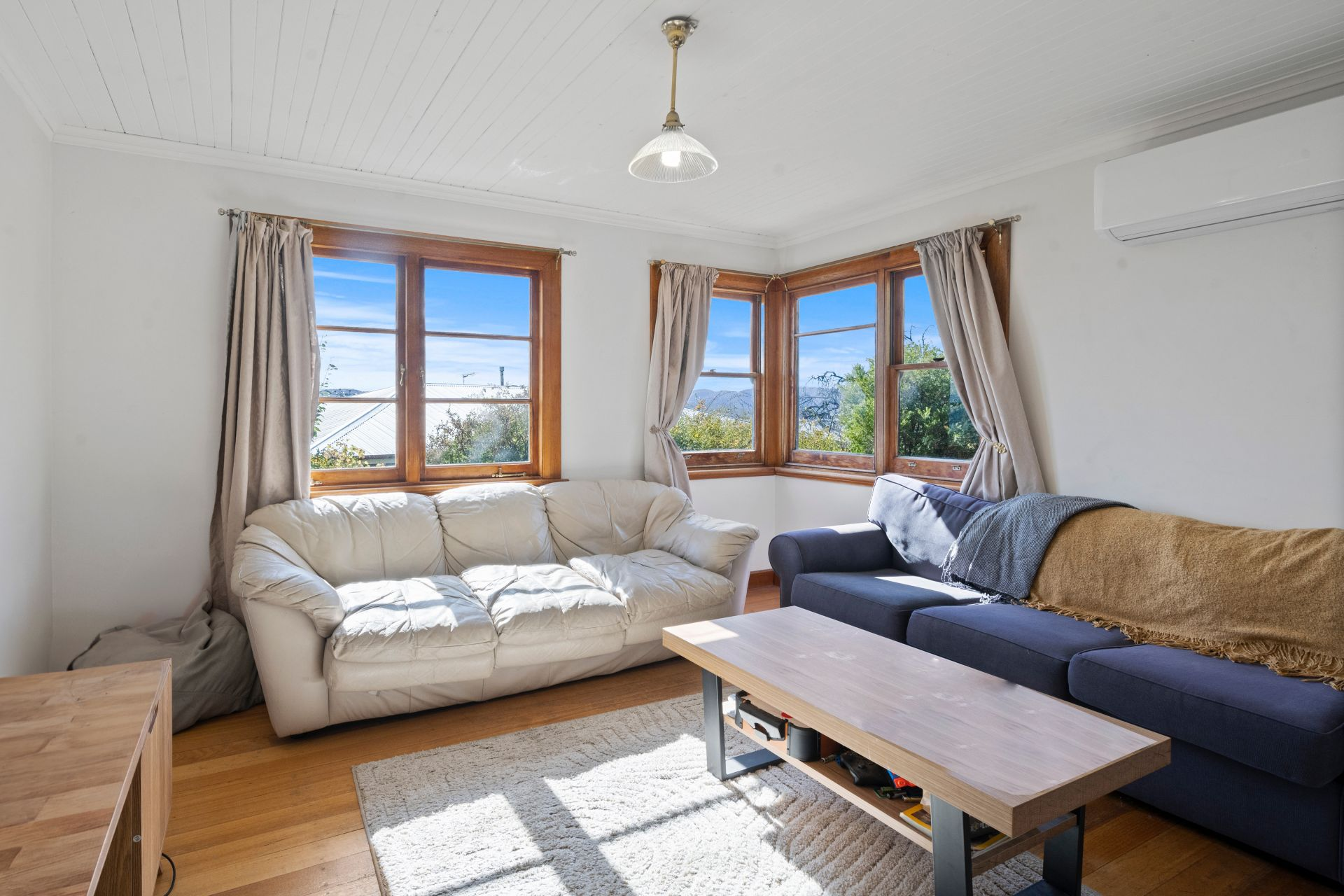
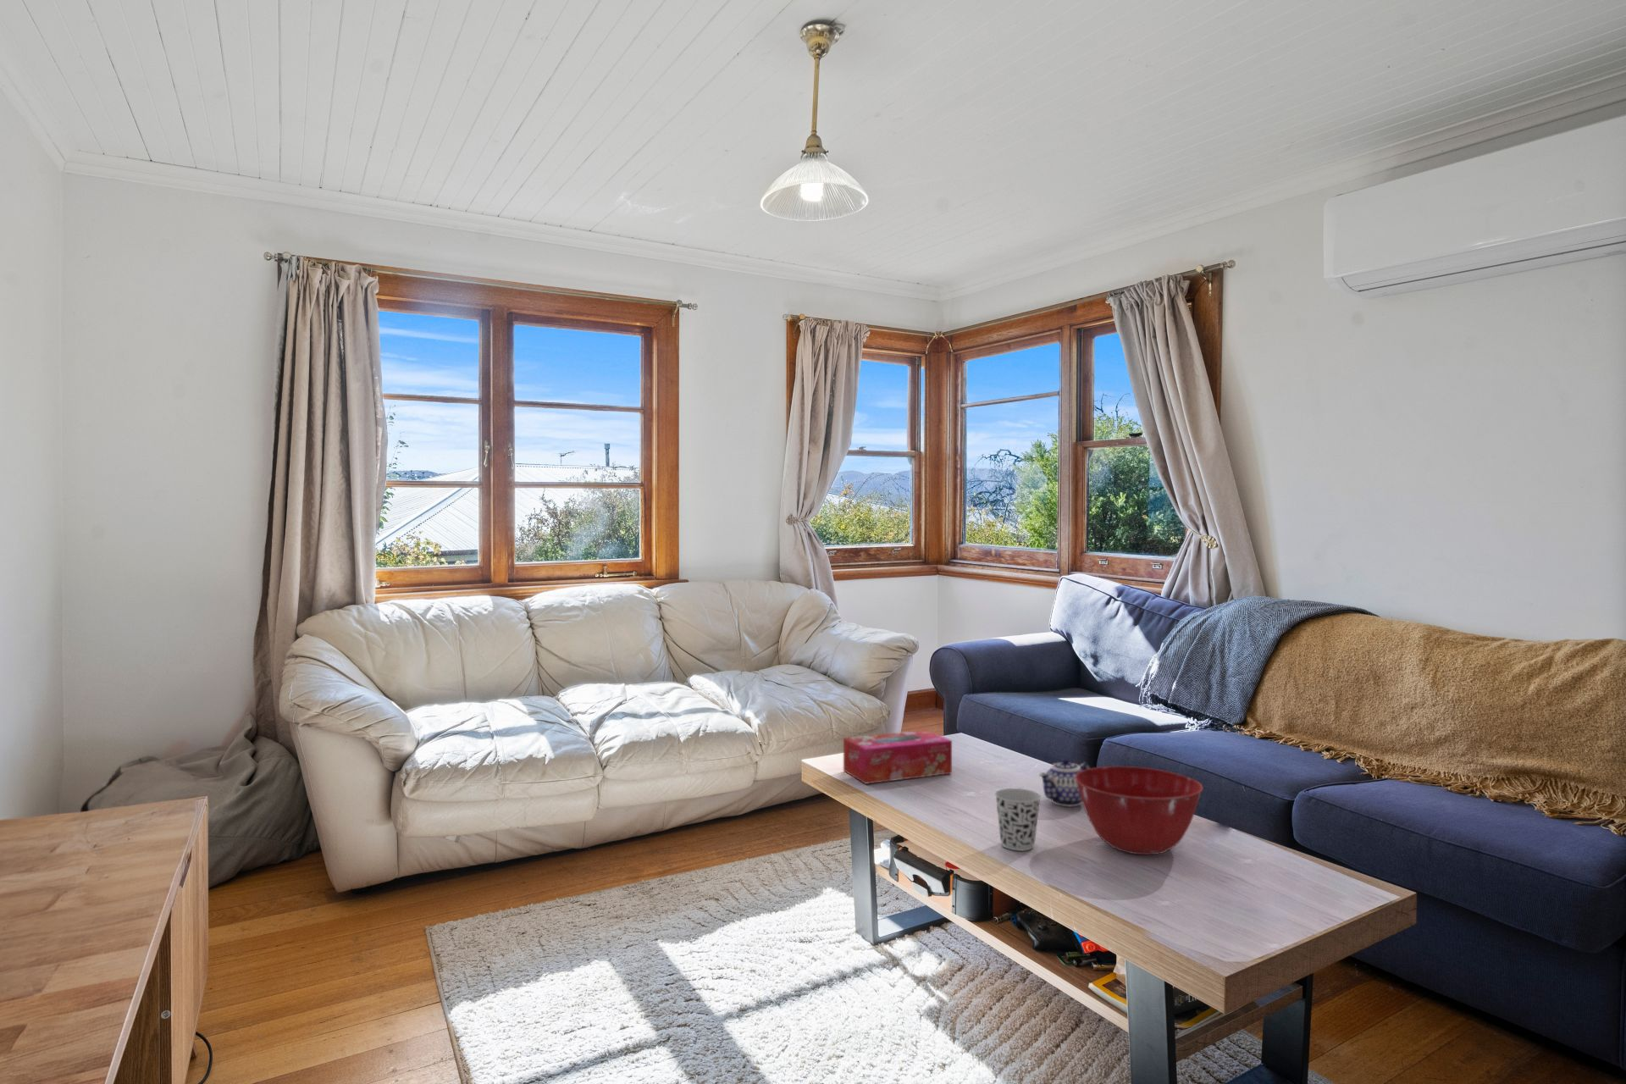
+ tissue box [842,730,952,785]
+ cup [994,788,1042,852]
+ teapot [1038,757,1091,807]
+ mixing bowl [1074,766,1204,855]
